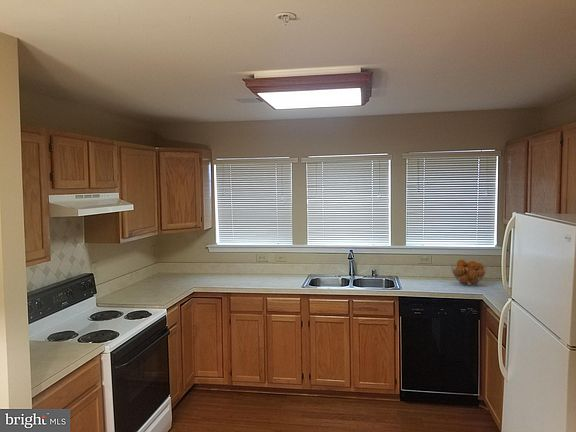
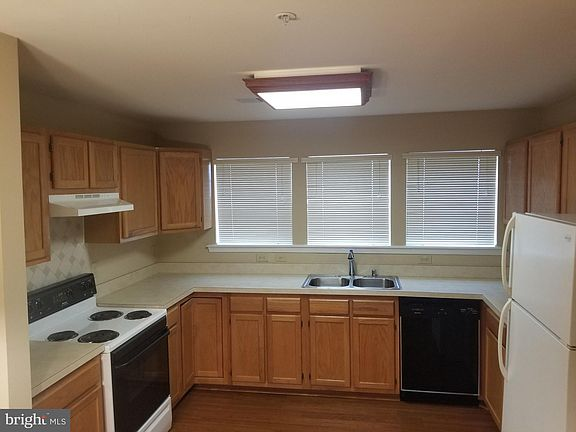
- fruit basket [450,259,488,287]
